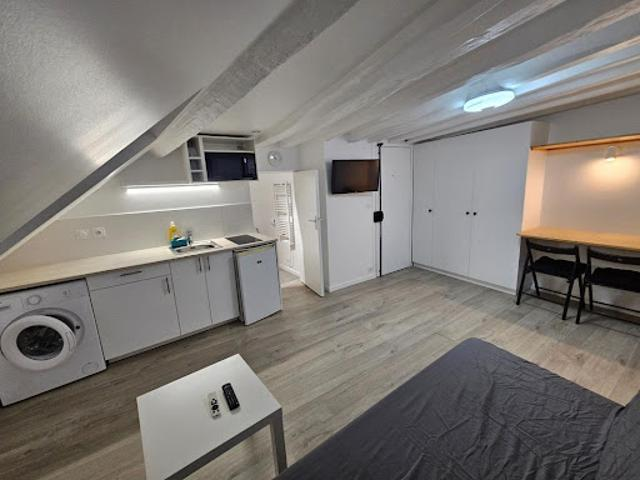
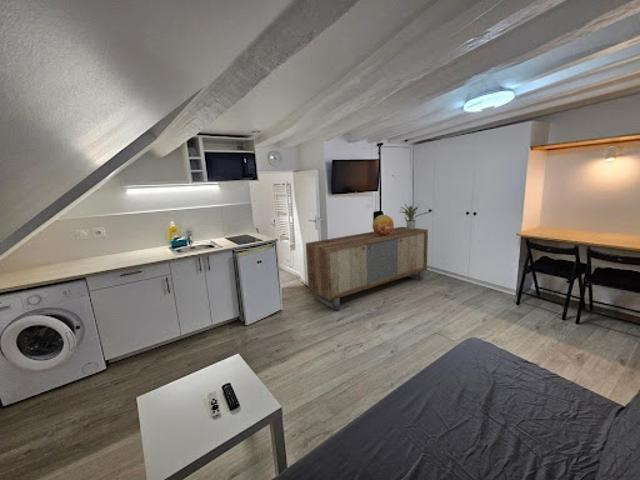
+ decorative sphere [371,214,395,236]
+ potted plant [399,203,429,230]
+ sideboard [305,226,429,311]
